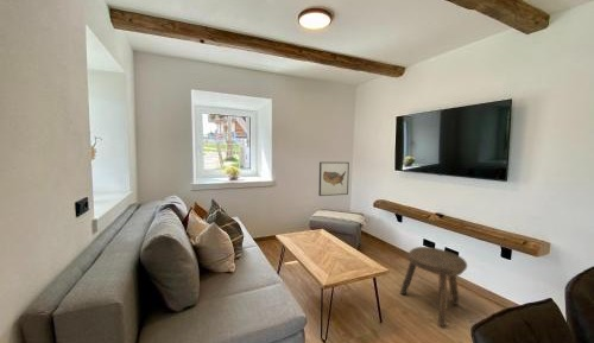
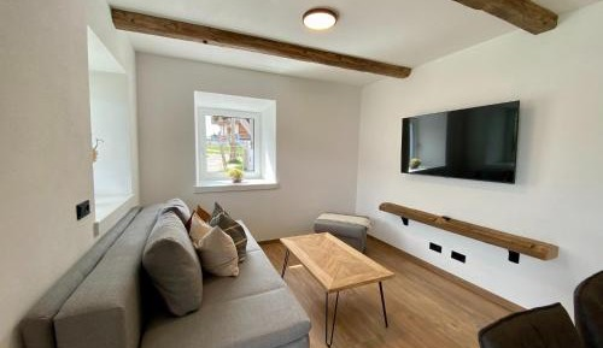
- stool [399,246,468,328]
- wall art [317,161,350,197]
